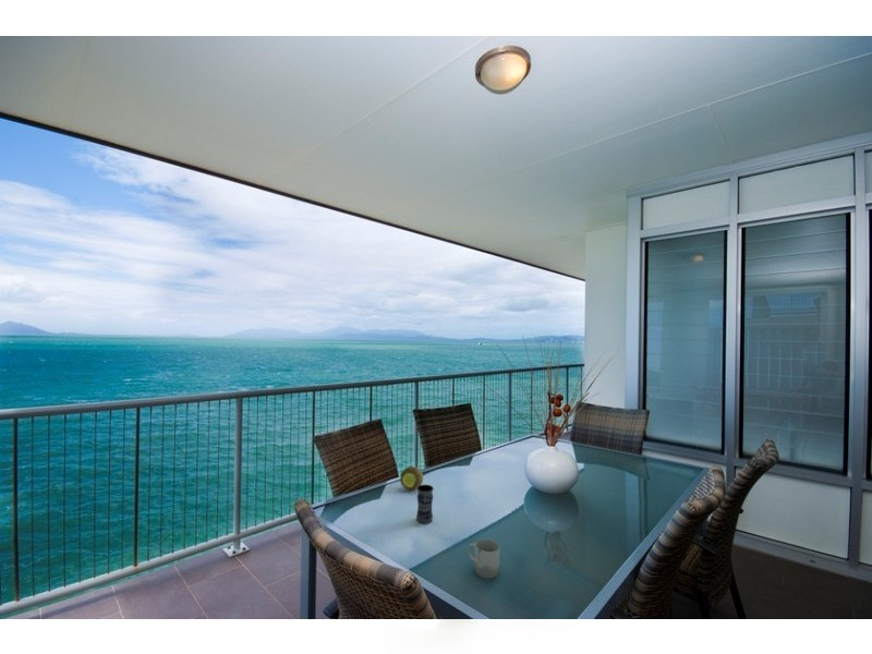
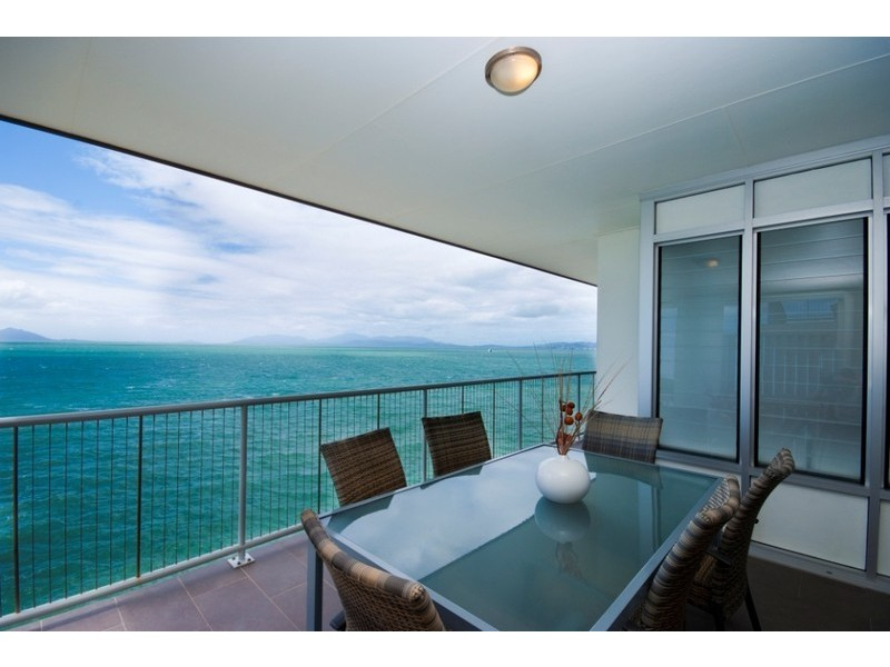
- cup [468,537,500,580]
- fruit [399,465,424,492]
- jar [415,484,435,525]
